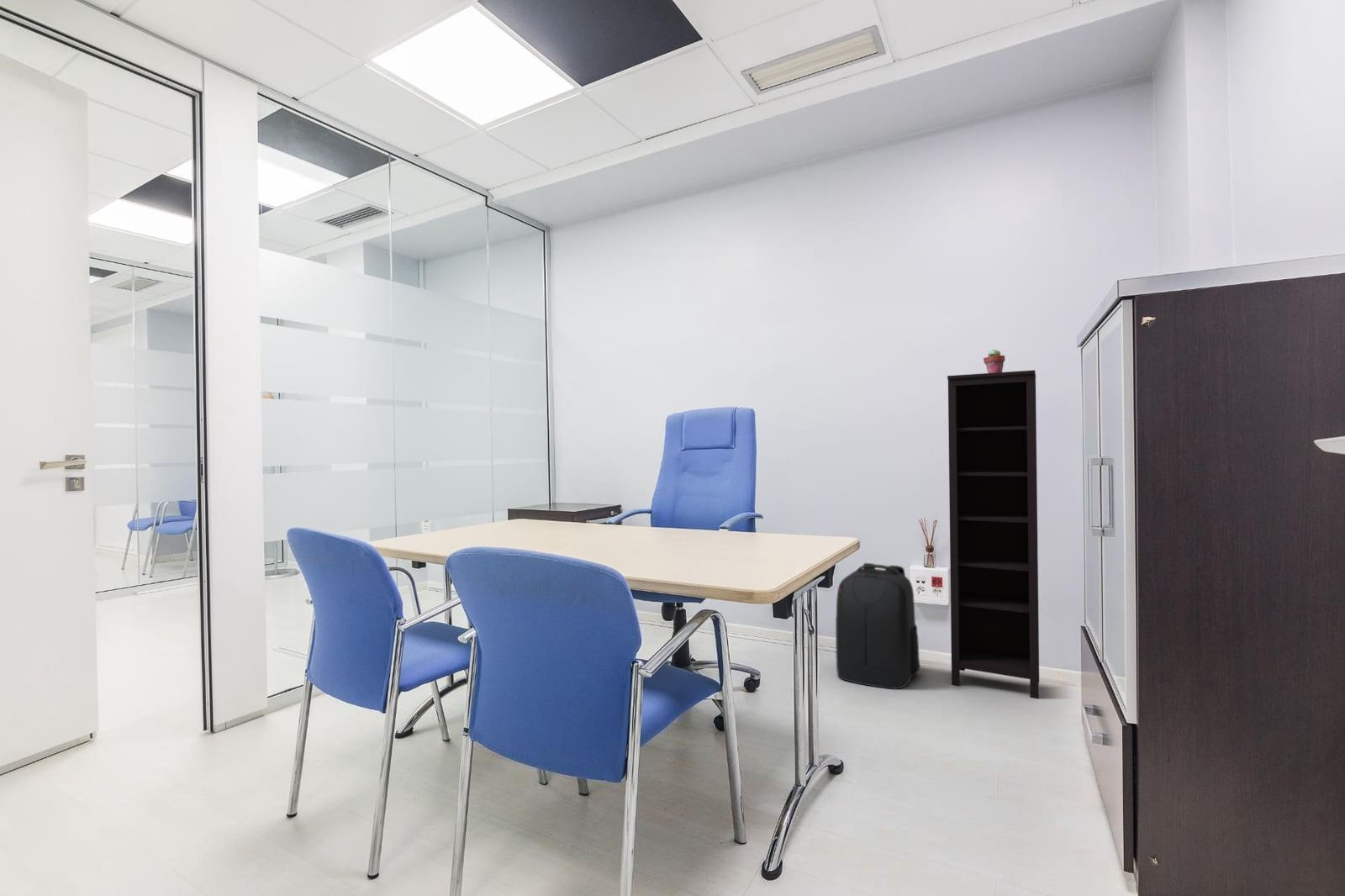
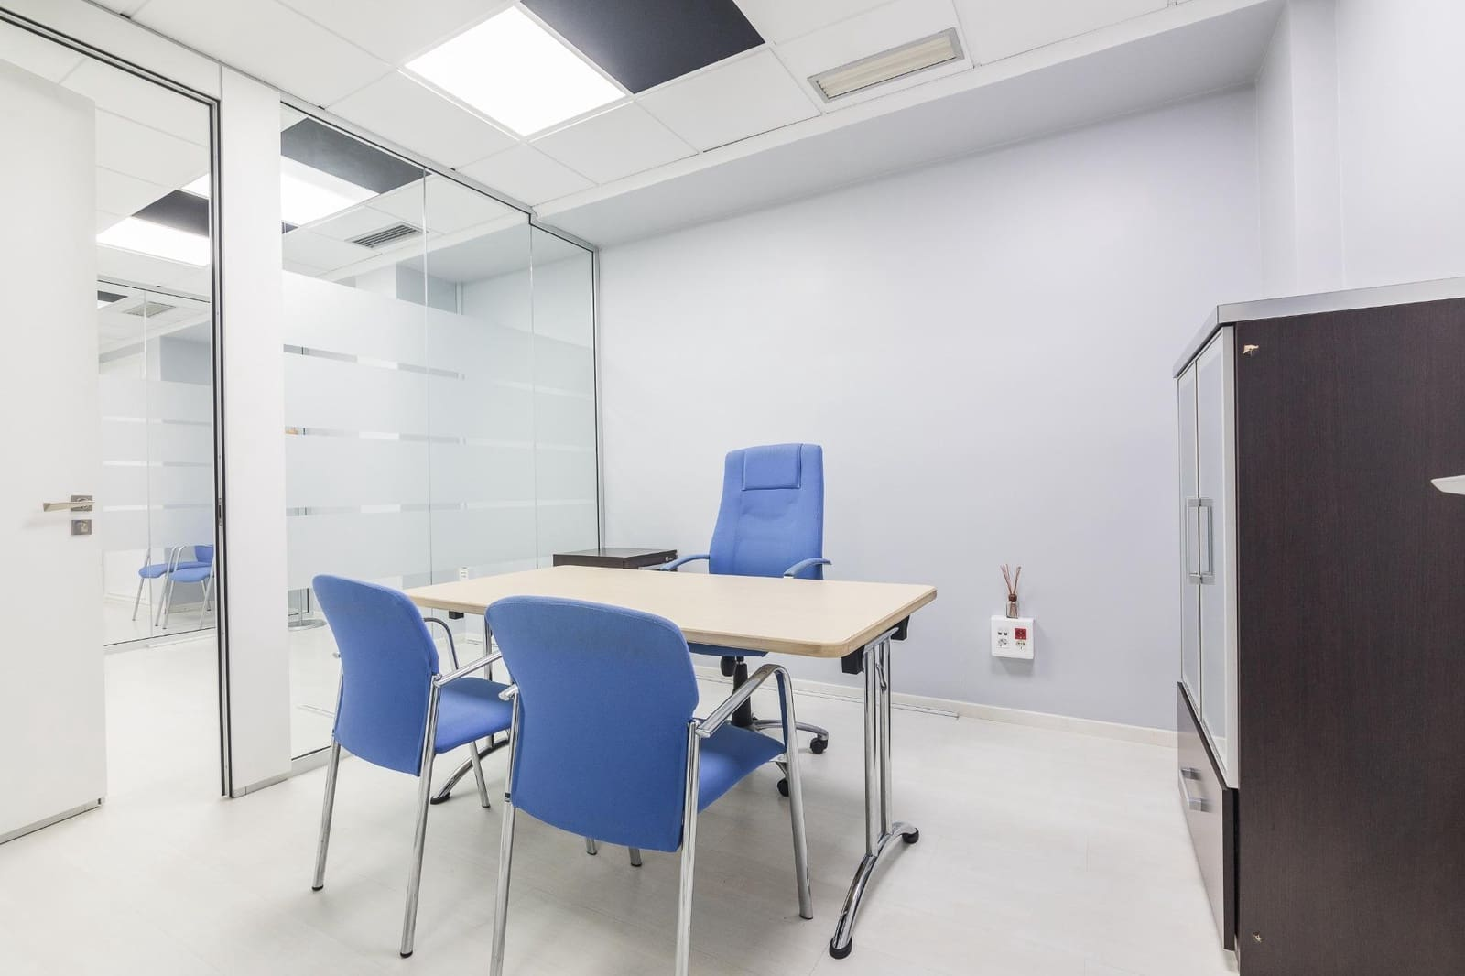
- backpack [835,562,921,690]
- bookcase [947,369,1040,699]
- potted succulent [983,349,1005,373]
